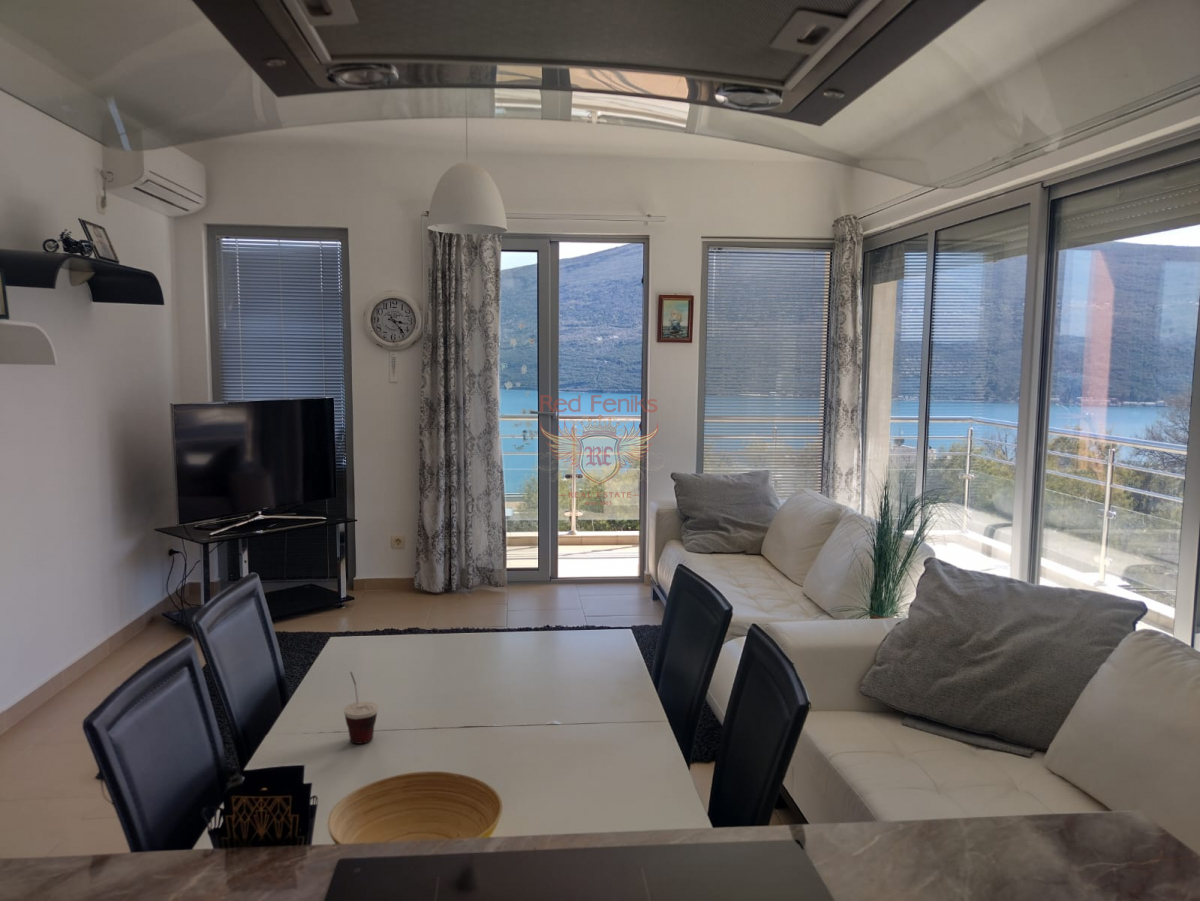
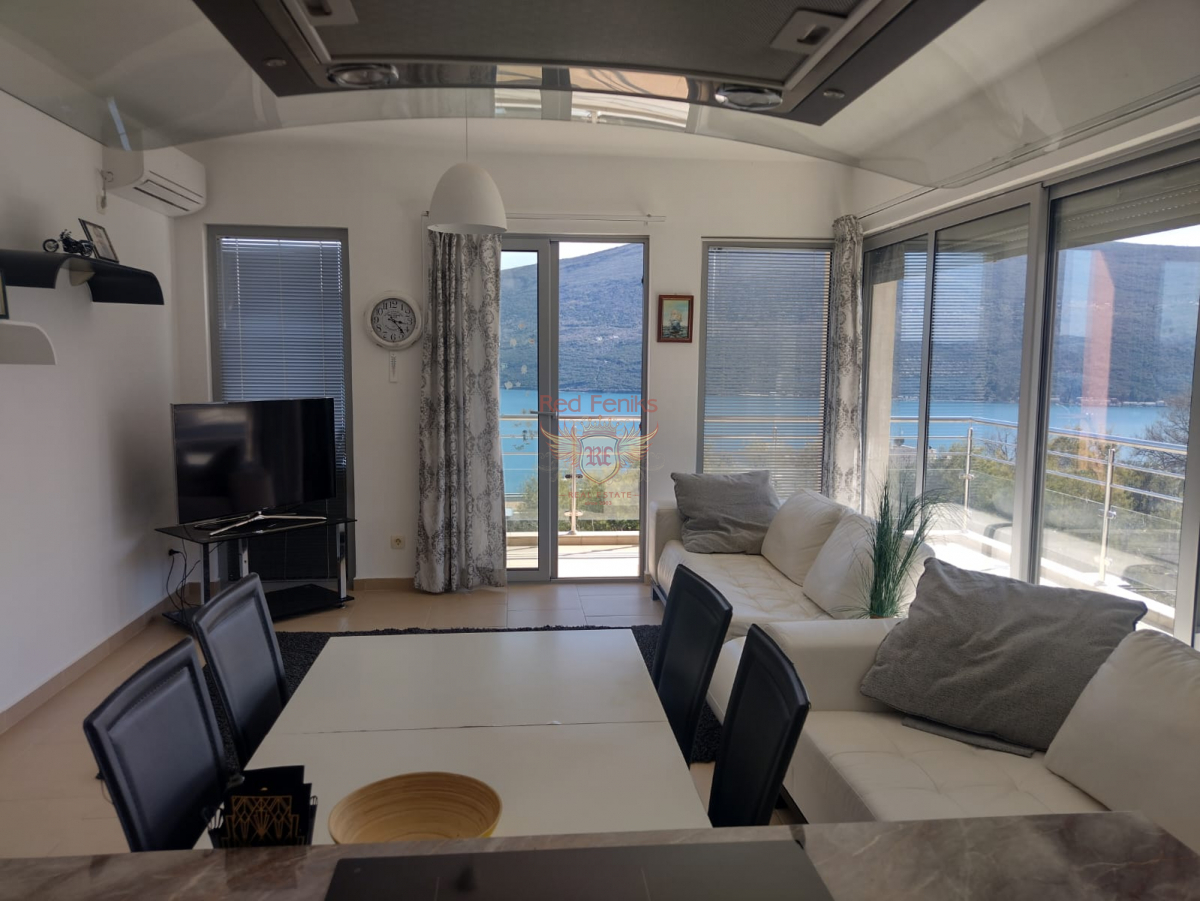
- cup [343,671,379,745]
